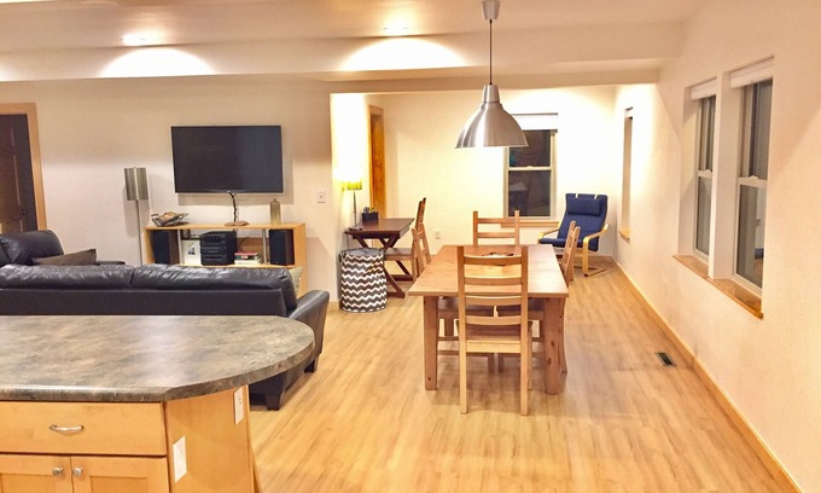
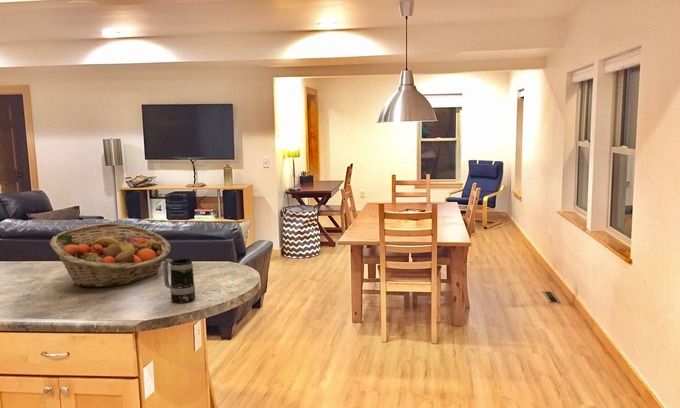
+ mug [162,258,196,304]
+ fruit basket [49,222,172,288]
